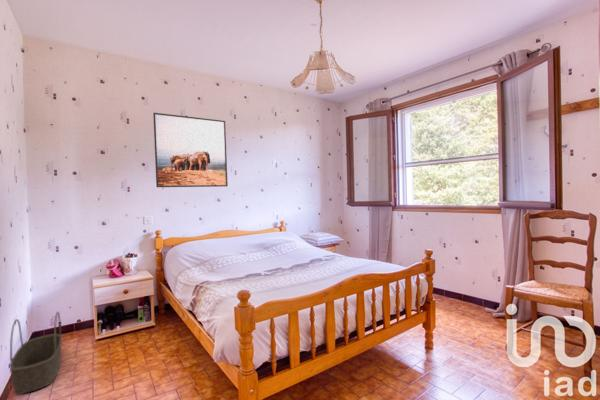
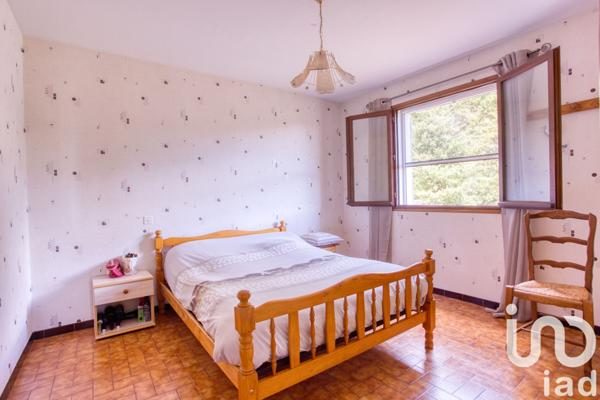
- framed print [152,112,229,188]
- basket [9,311,63,395]
